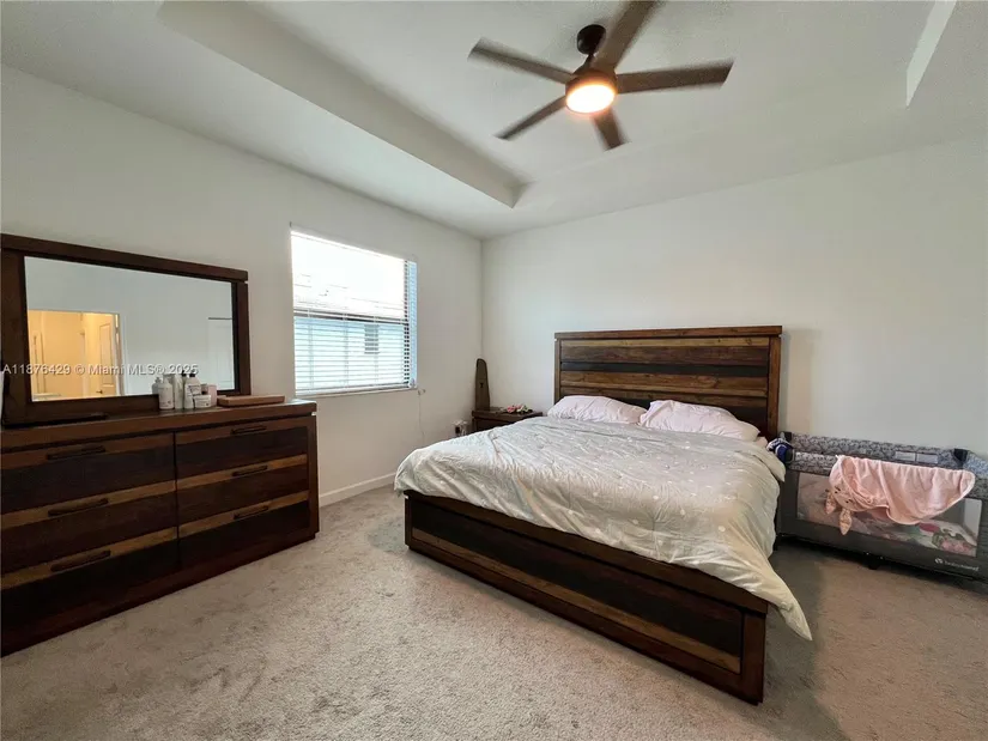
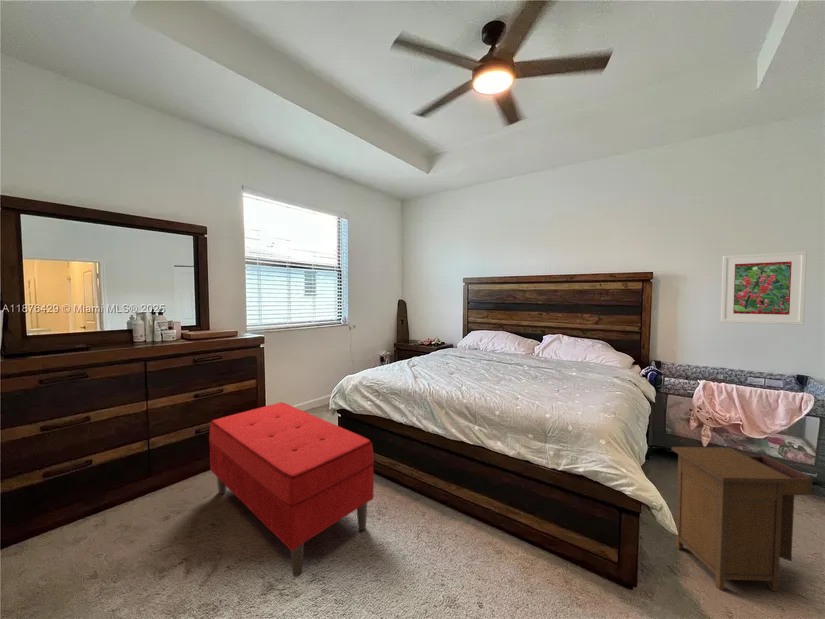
+ nightstand [671,446,813,592]
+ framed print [720,250,808,326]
+ bench [208,401,375,578]
